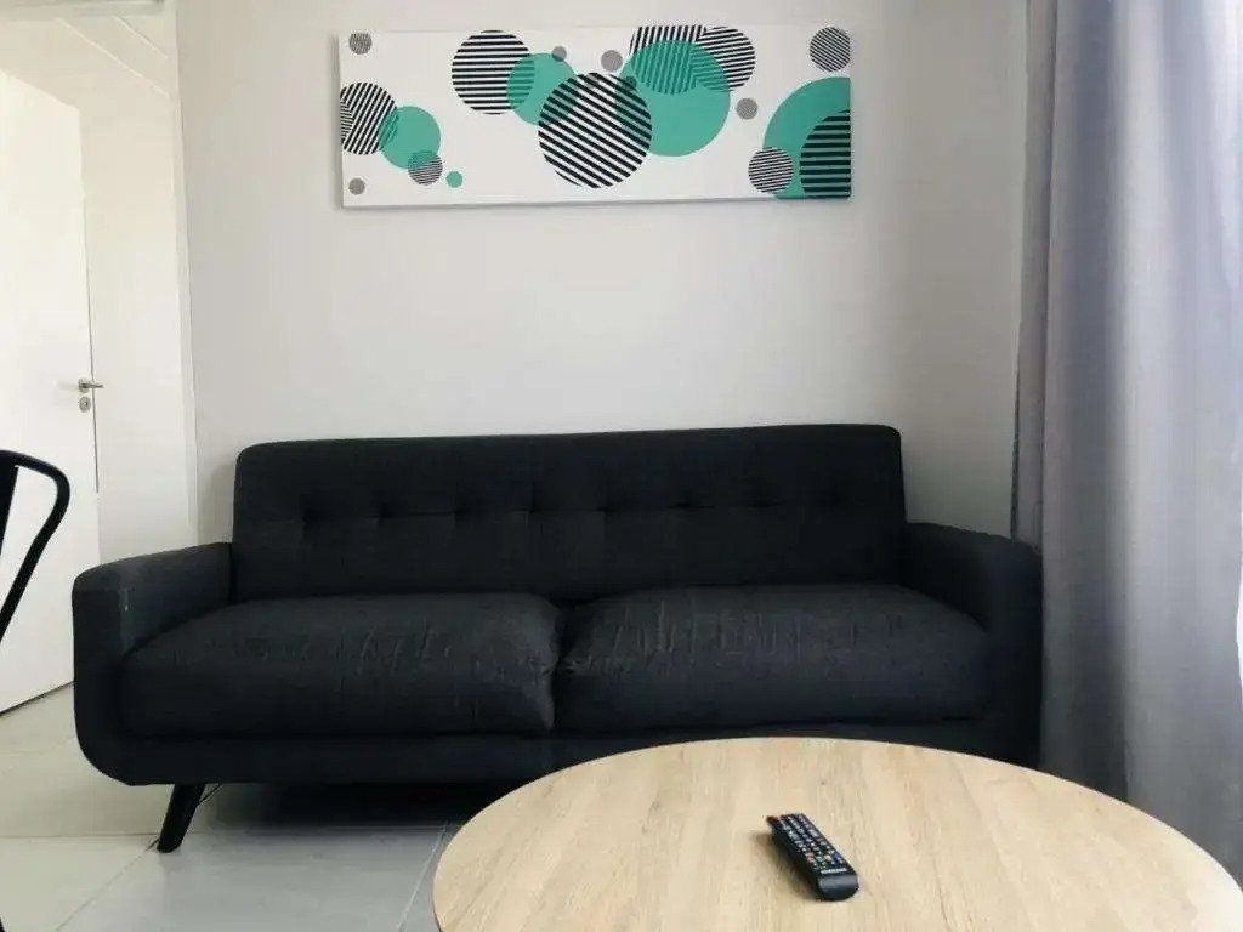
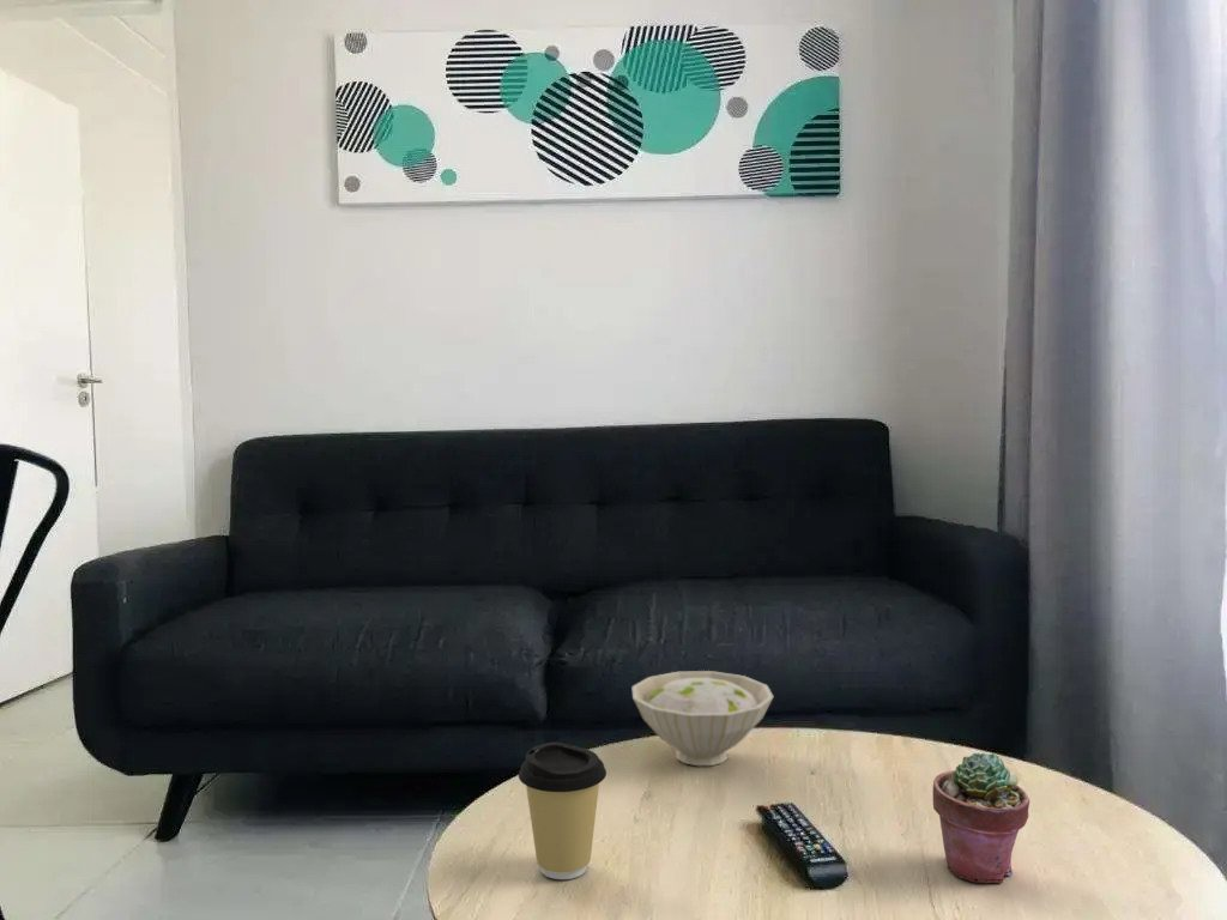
+ coffee cup [518,742,608,880]
+ potted succulent [932,751,1030,884]
+ bowl [630,670,775,767]
